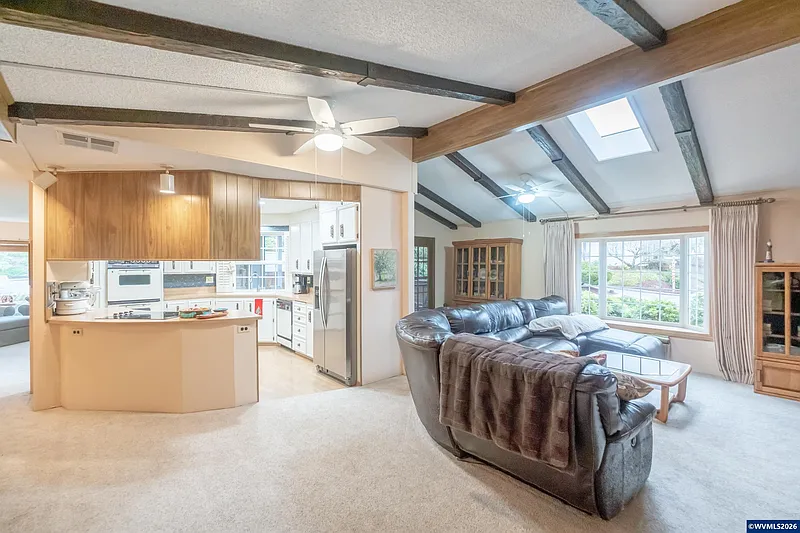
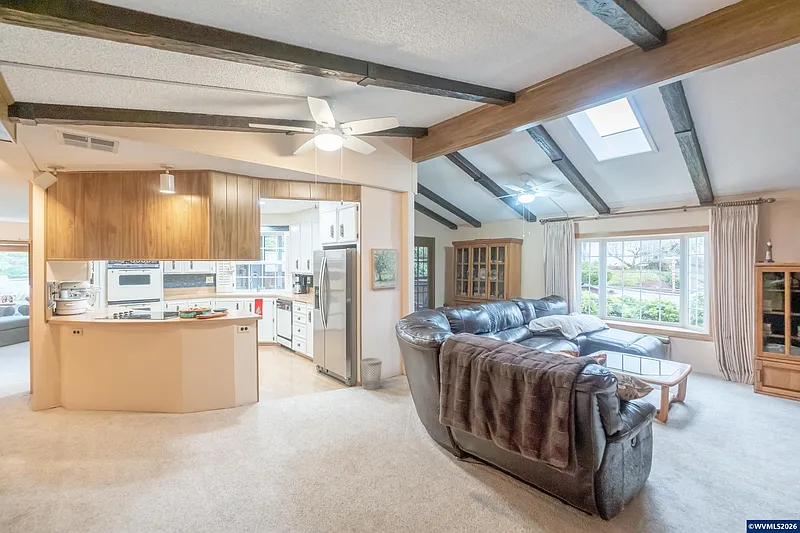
+ wastebasket [359,357,383,390]
